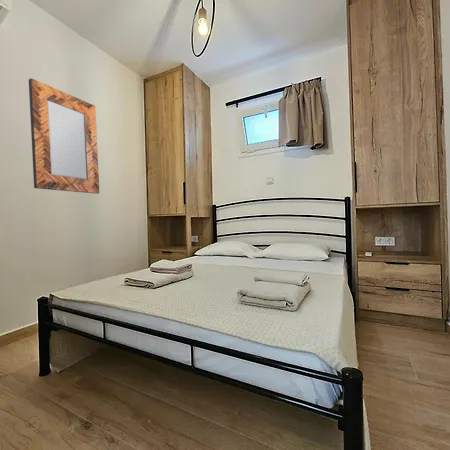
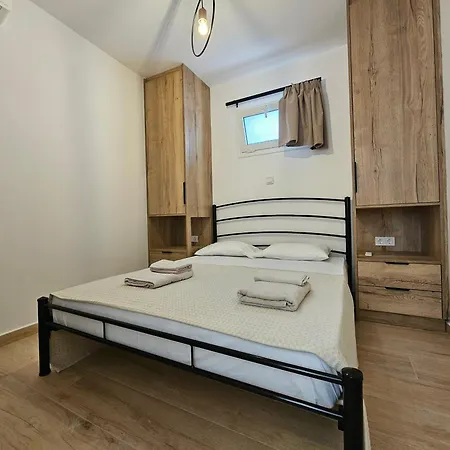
- home mirror [28,77,100,195]
